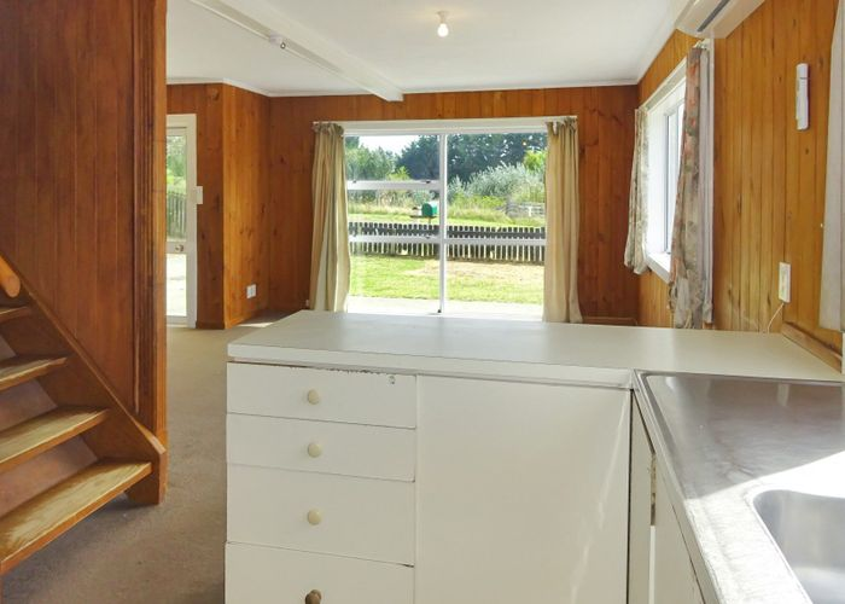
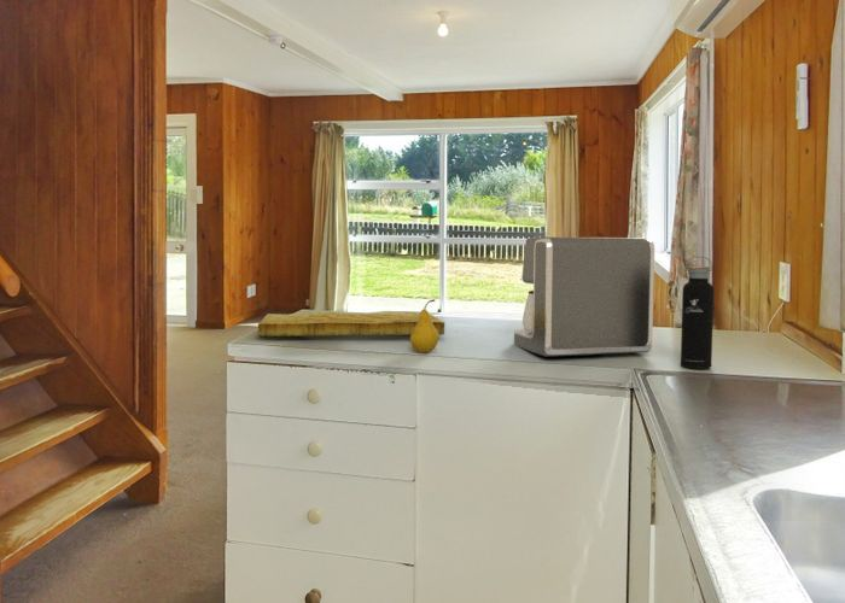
+ coffee maker [513,236,655,357]
+ water bottle [680,256,715,369]
+ cutting board [257,310,445,338]
+ fruit [409,298,441,353]
